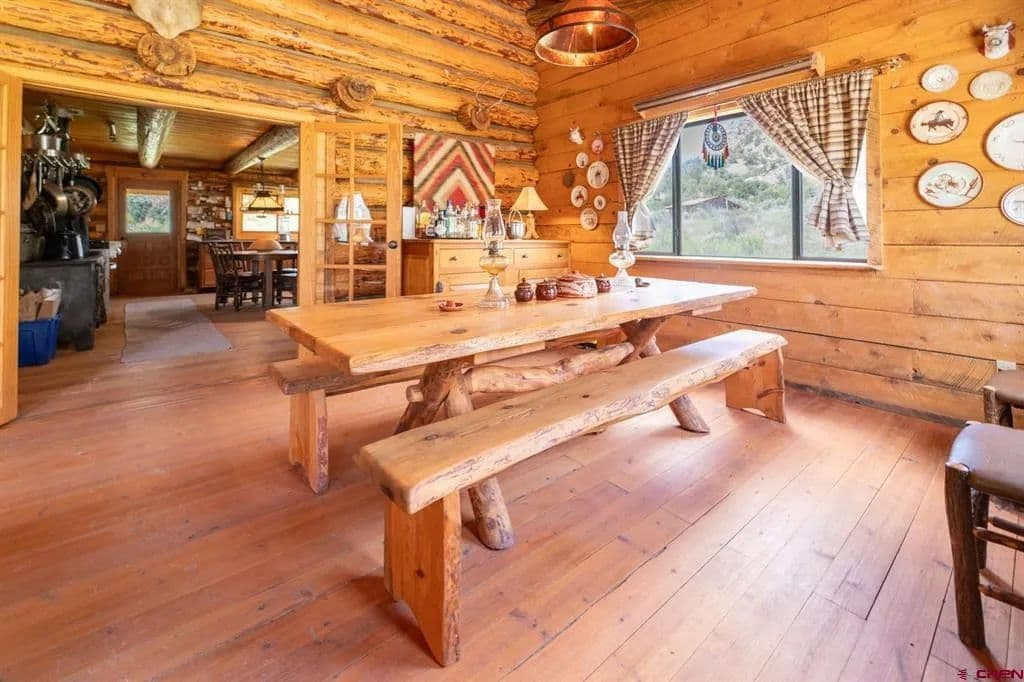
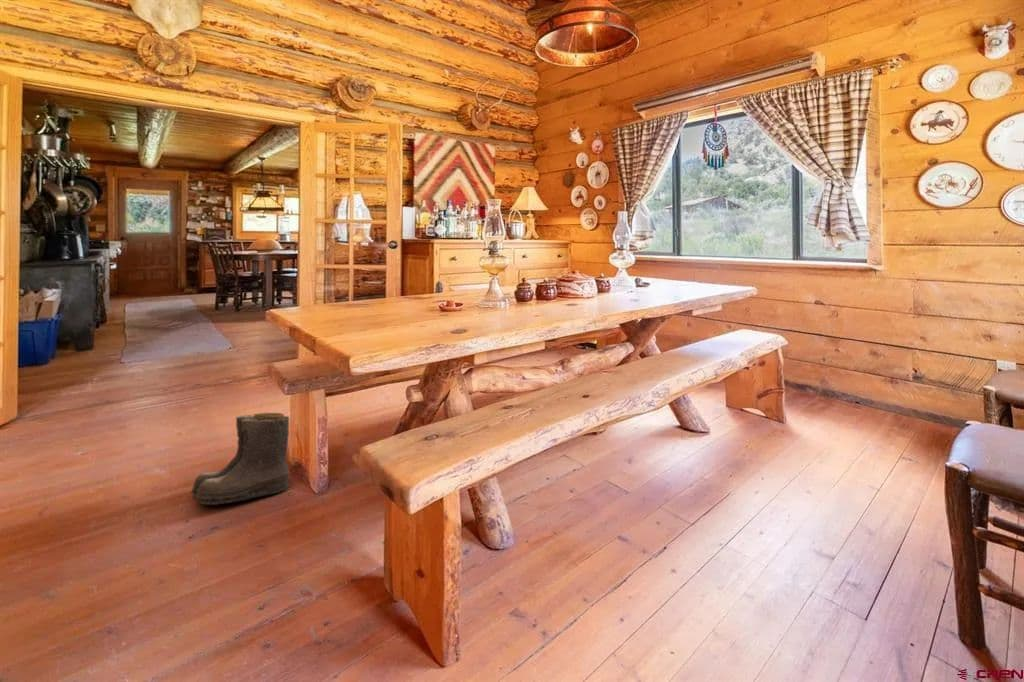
+ boots [190,412,291,506]
